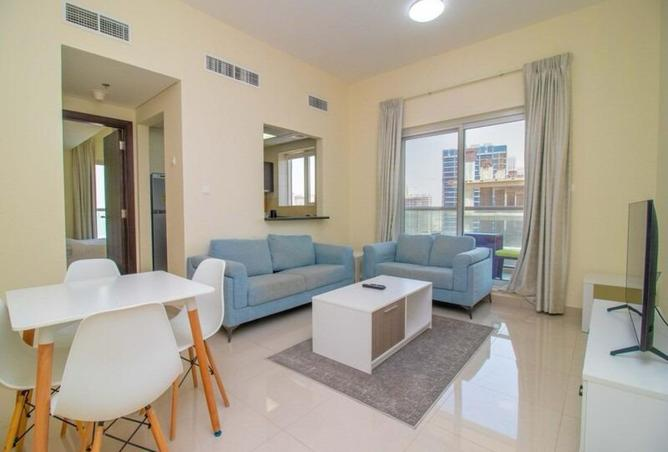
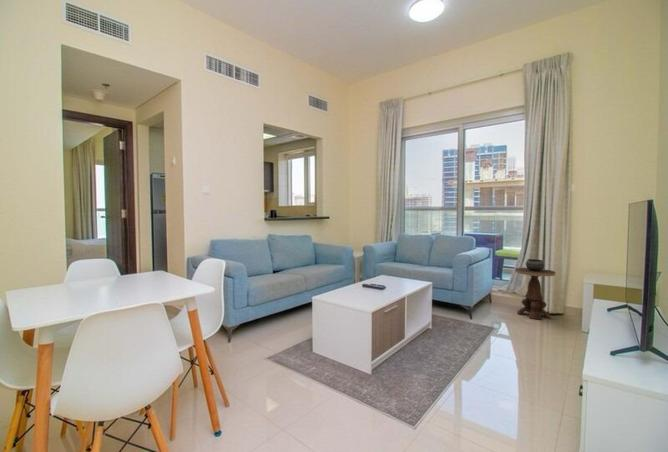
+ side table [514,258,557,321]
